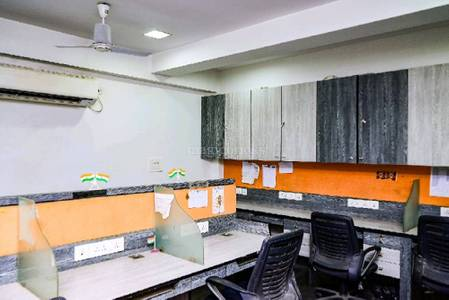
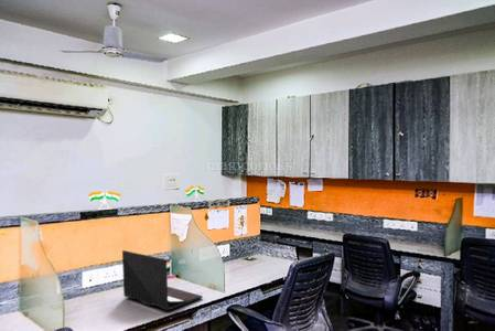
+ laptop [121,249,204,311]
